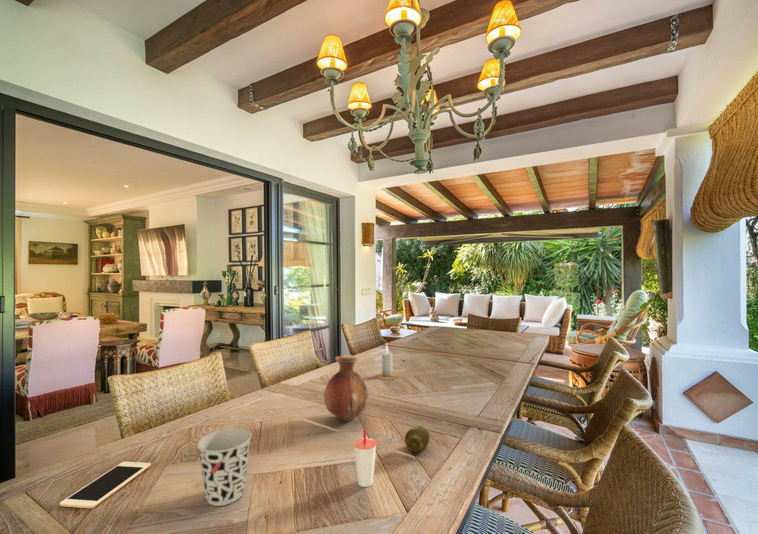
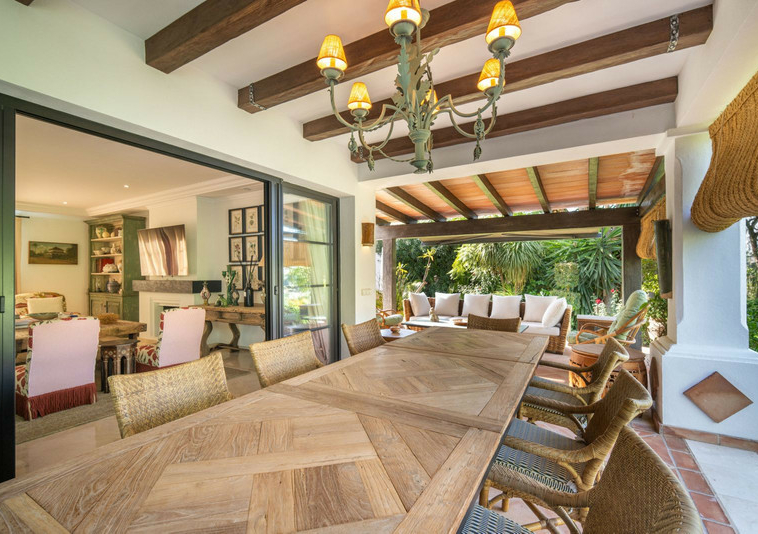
- cup [352,429,378,488]
- cell phone [59,461,152,509]
- vase [323,354,369,422]
- cup [196,427,253,507]
- candle [375,343,400,381]
- fruit [404,425,431,453]
